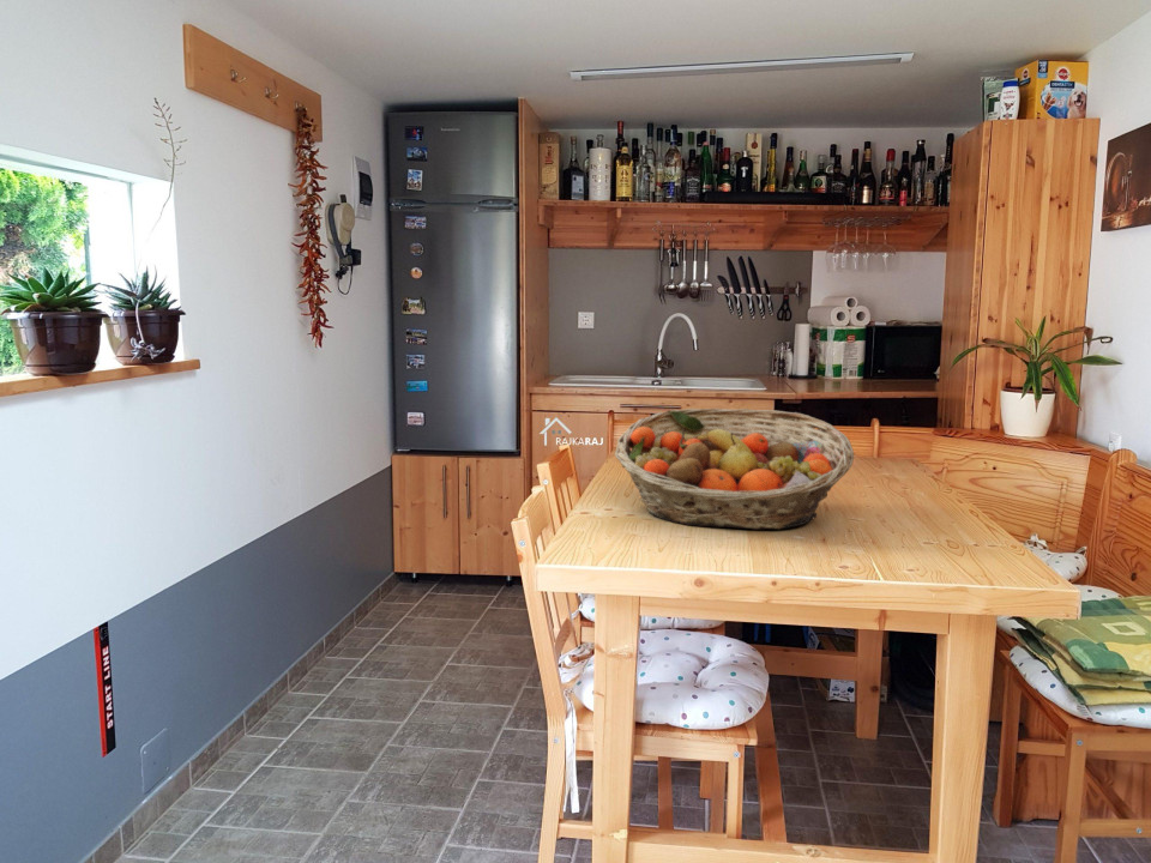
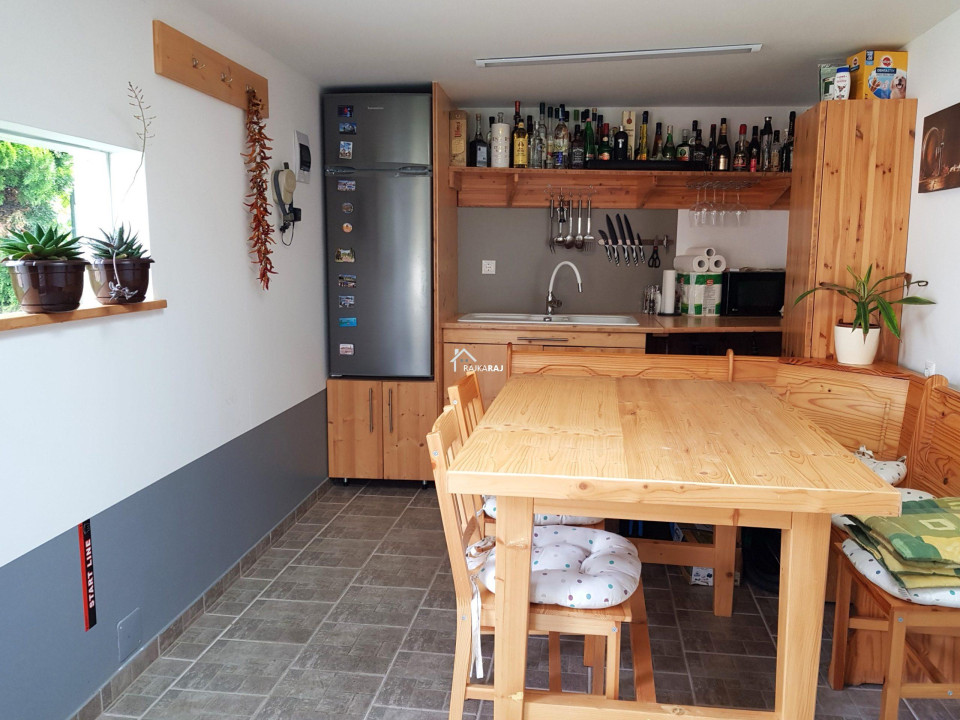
- fruit basket [614,408,855,531]
